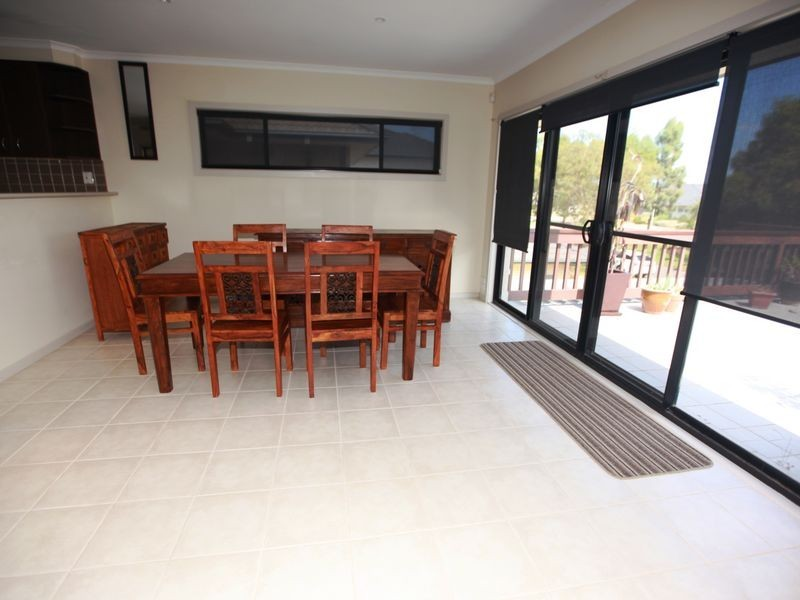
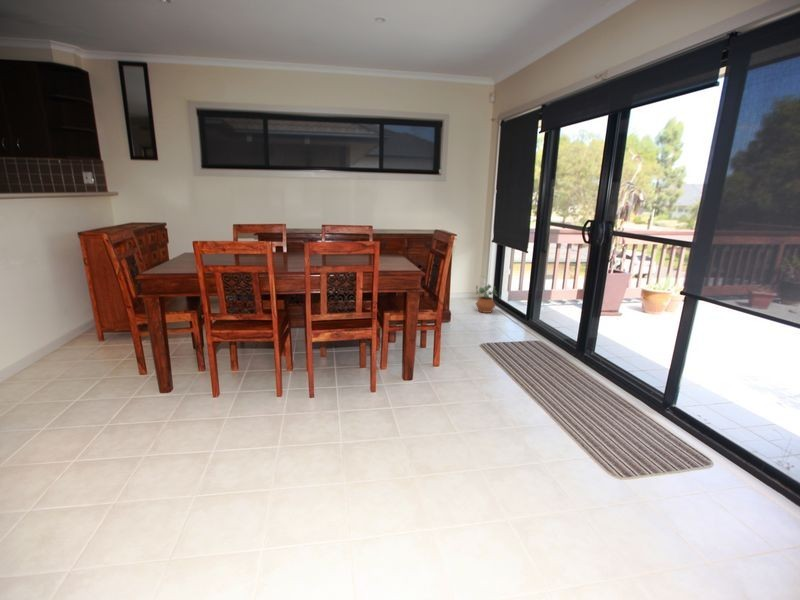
+ potted plant [475,284,500,314]
